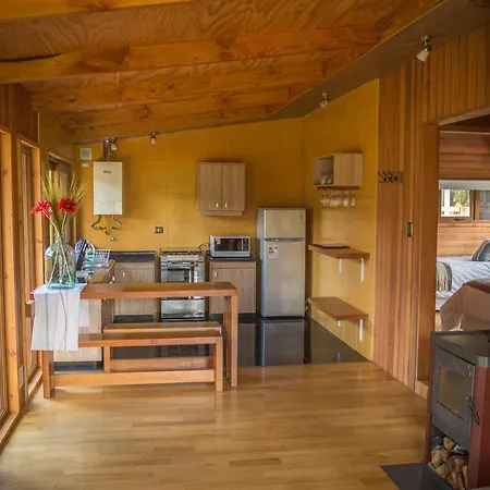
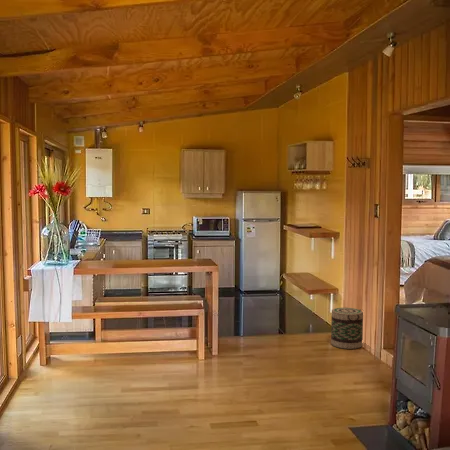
+ basket [330,307,364,350]
